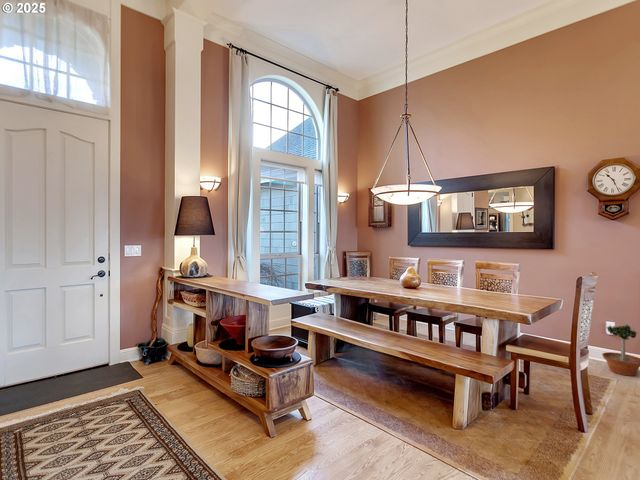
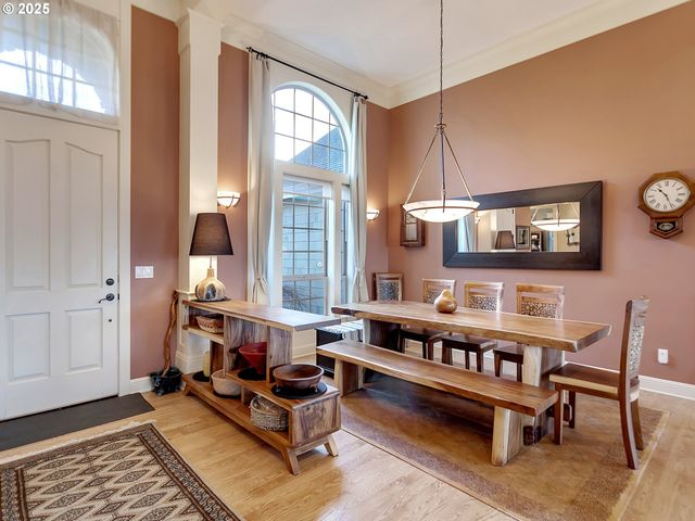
- potted tree [601,319,640,377]
